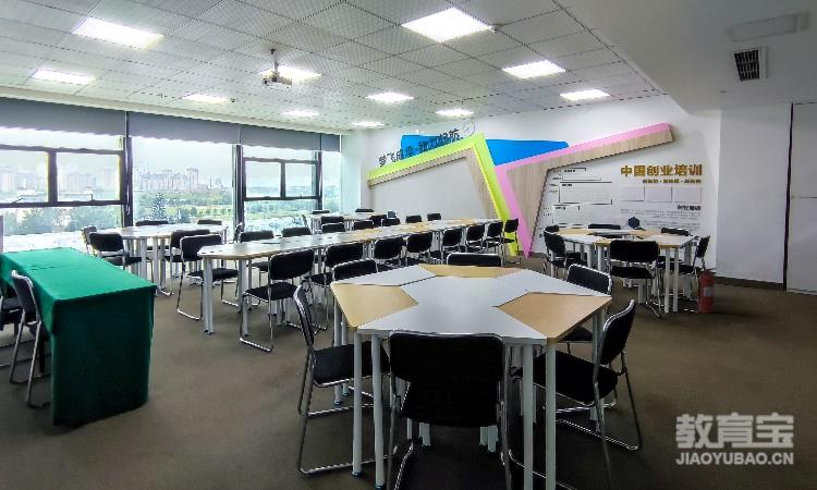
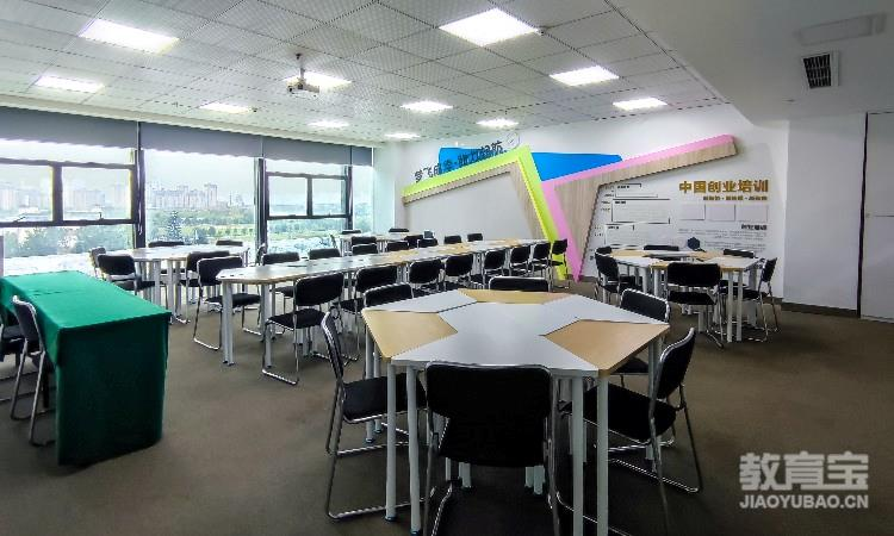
- fire extinguisher [696,267,718,314]
